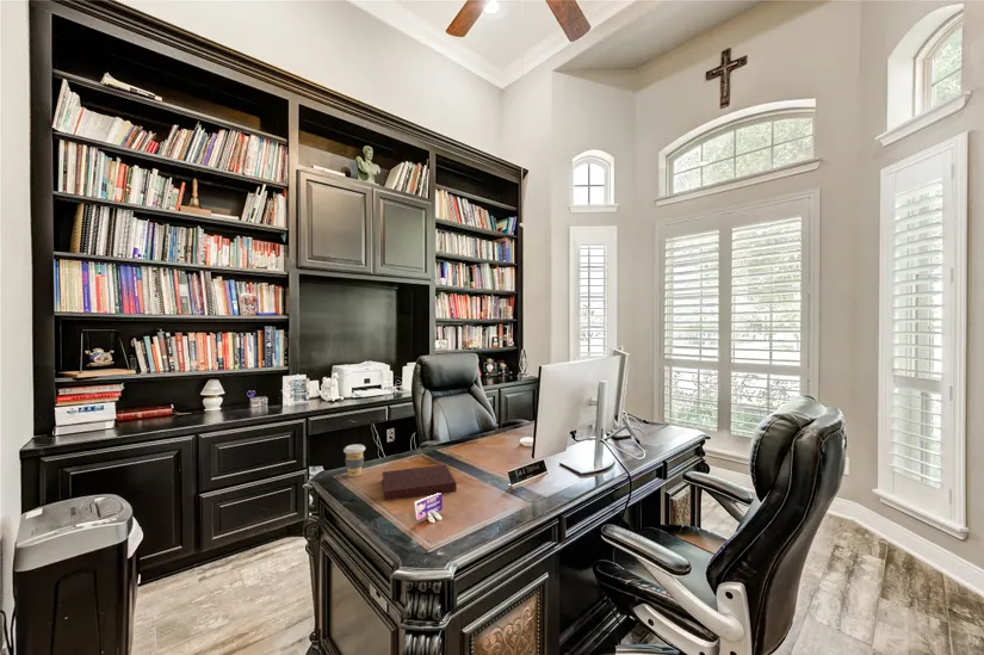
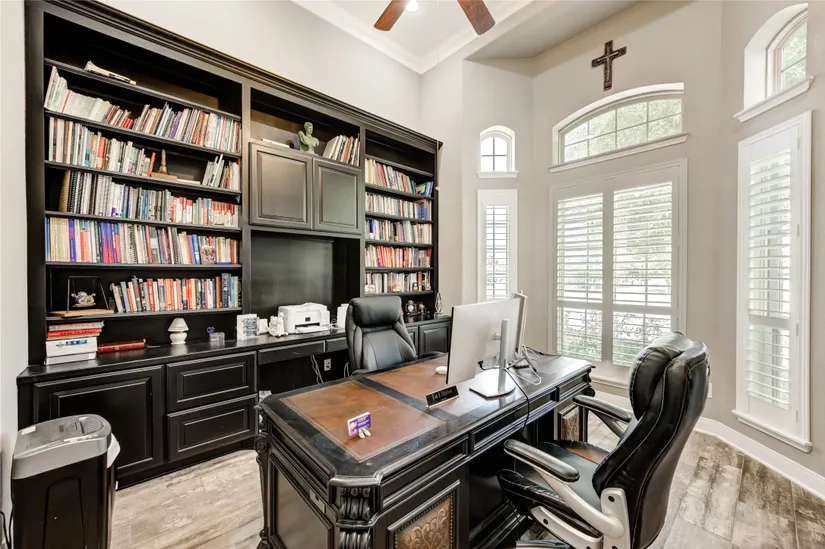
- coffee cup [342,443,366,478]
- notebook [382,463,458,502]
